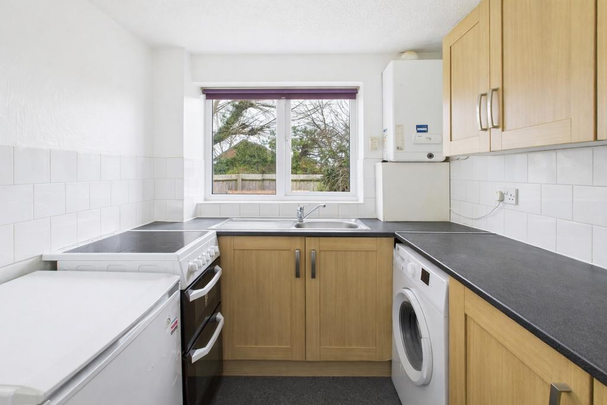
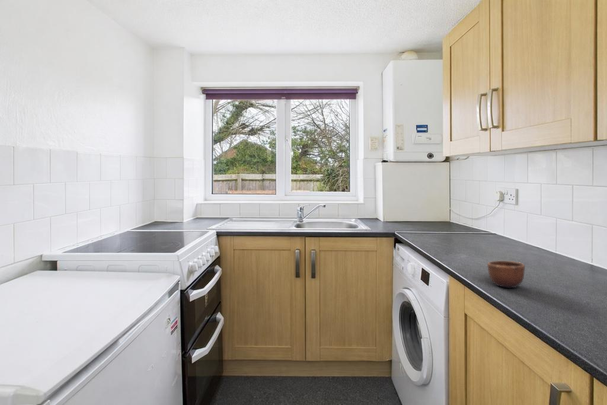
+ mug [486,260,526,289]
